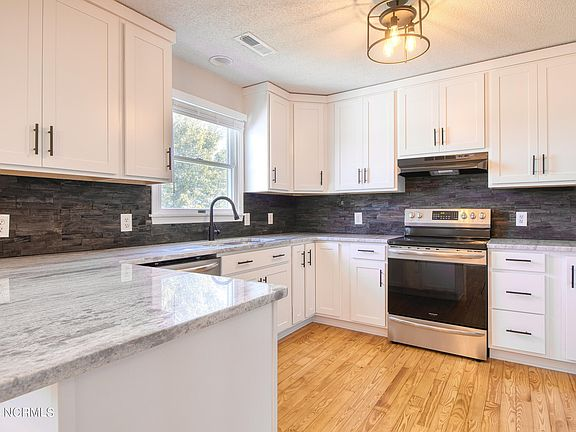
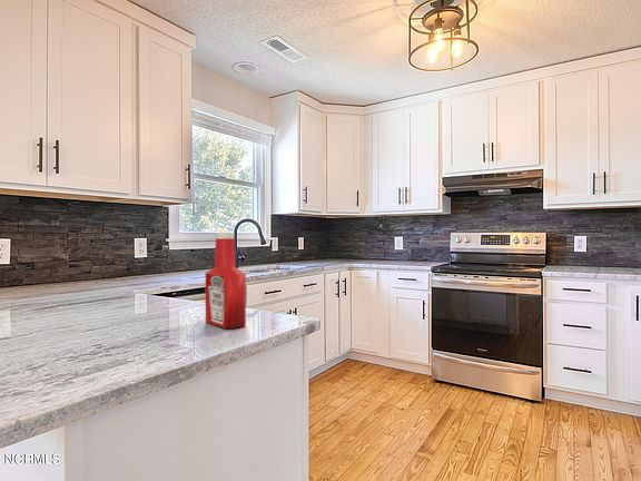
+ soap bottle [205,232,247,330]
